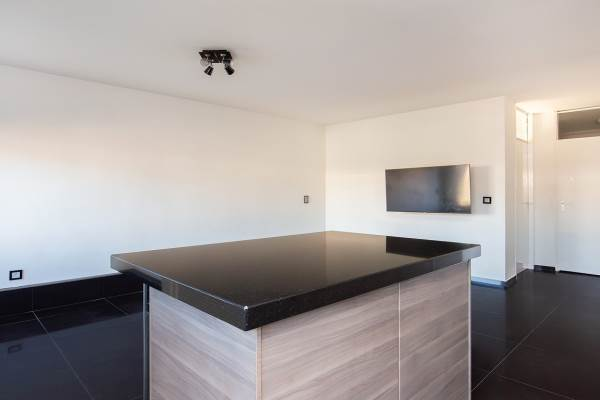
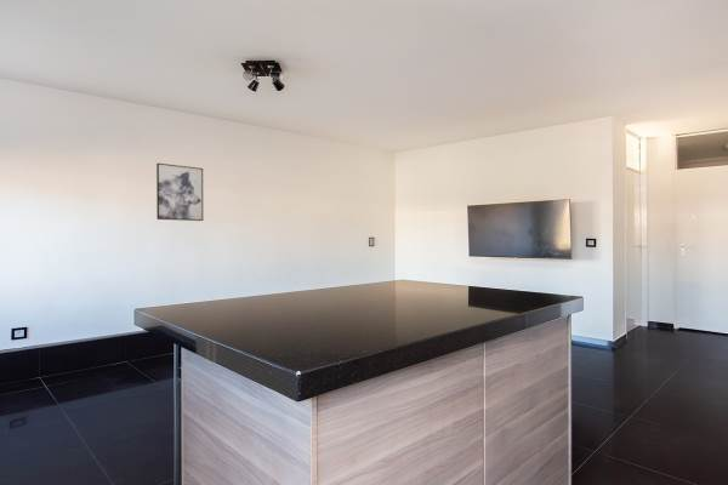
+ wall art [155,162,204,222]
